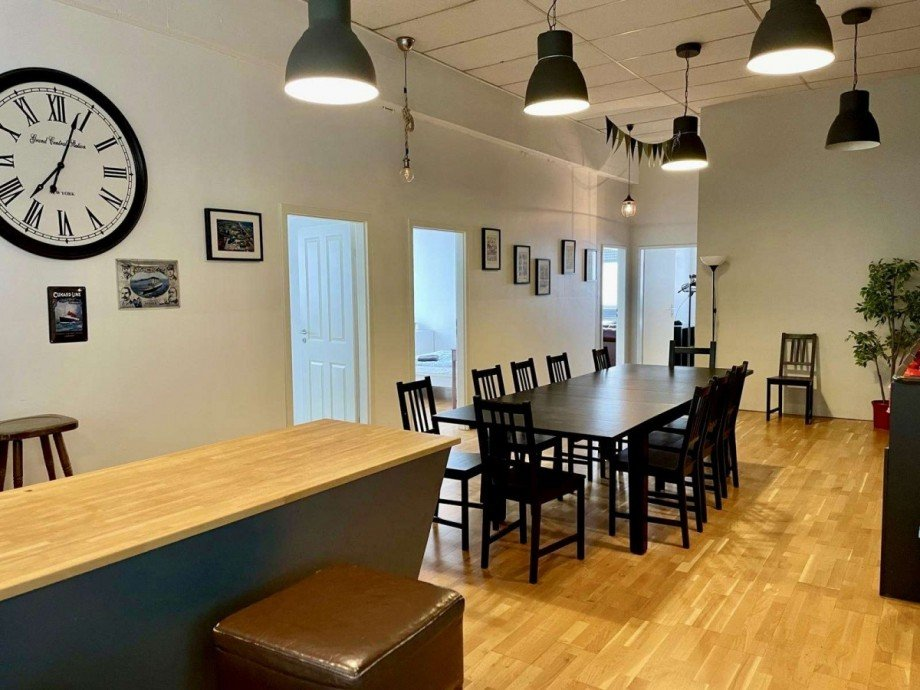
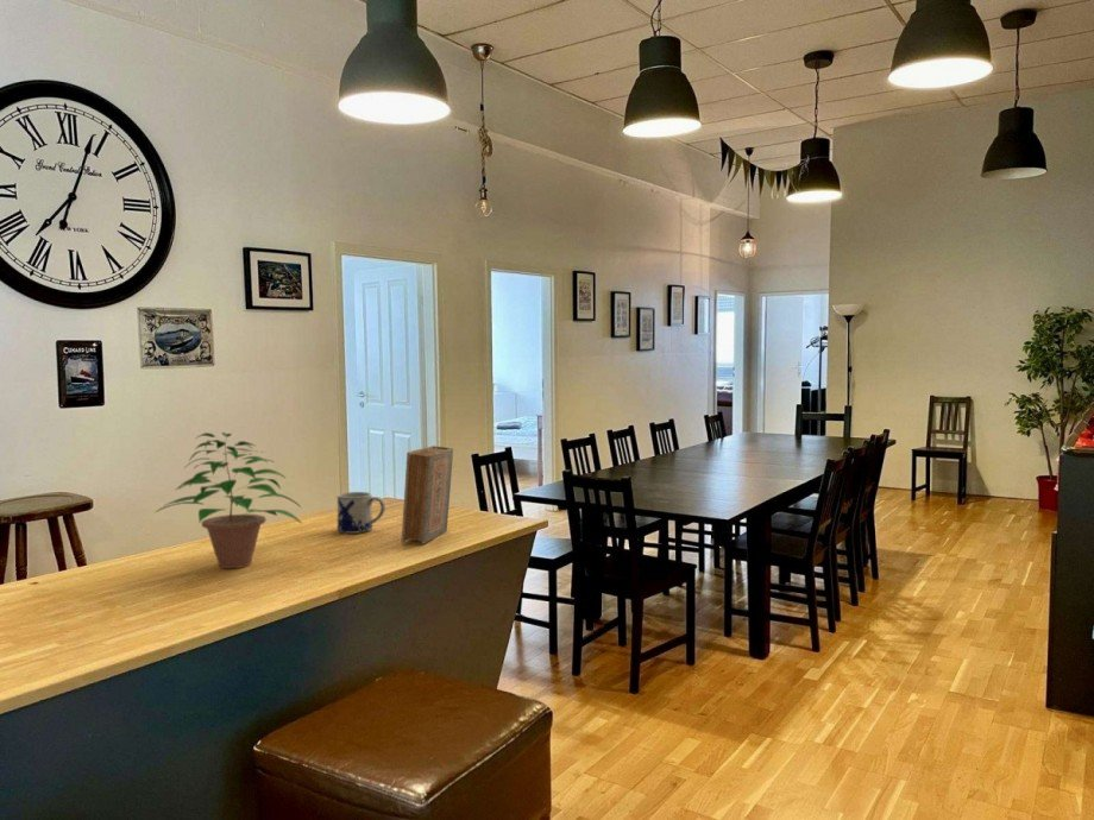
+ book [401,444,454,545]
+ mug [337,491,386,535]
+ potted plant [155,431,303,569]
